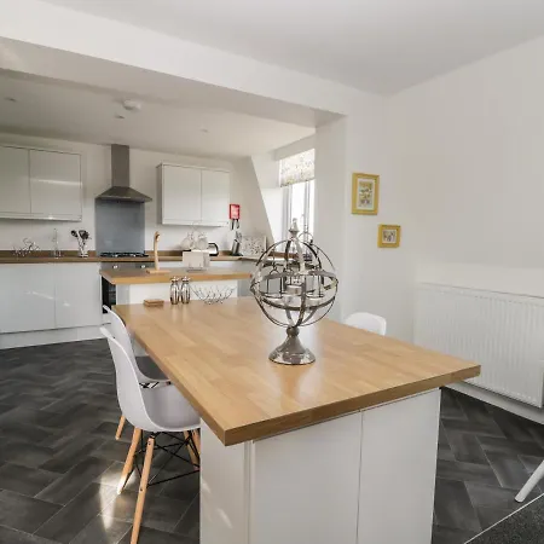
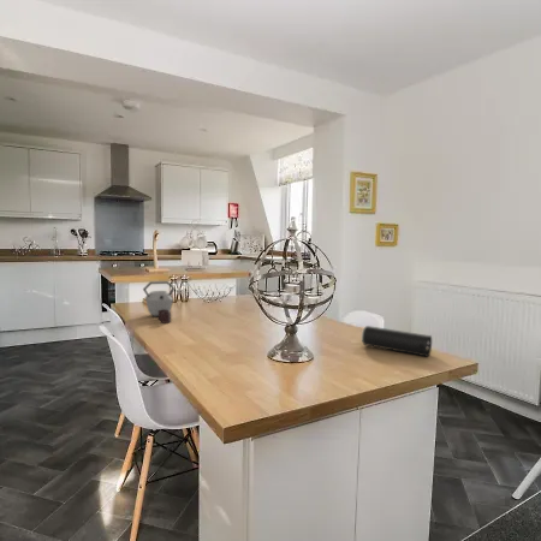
+ speaker [361,325,433,358]
+ kettle [142,280,176,325]
